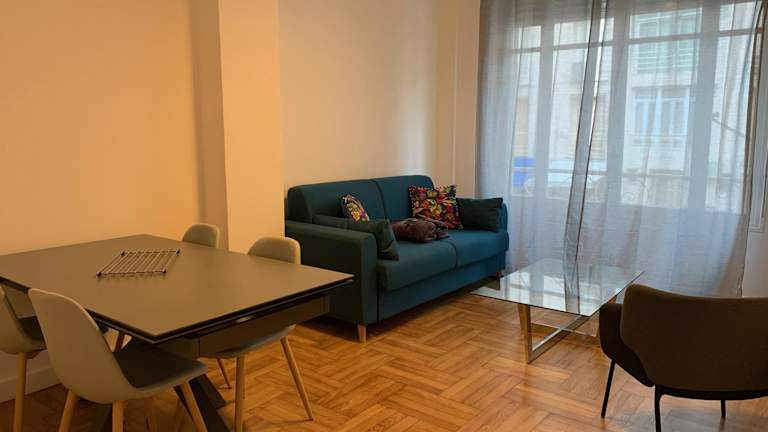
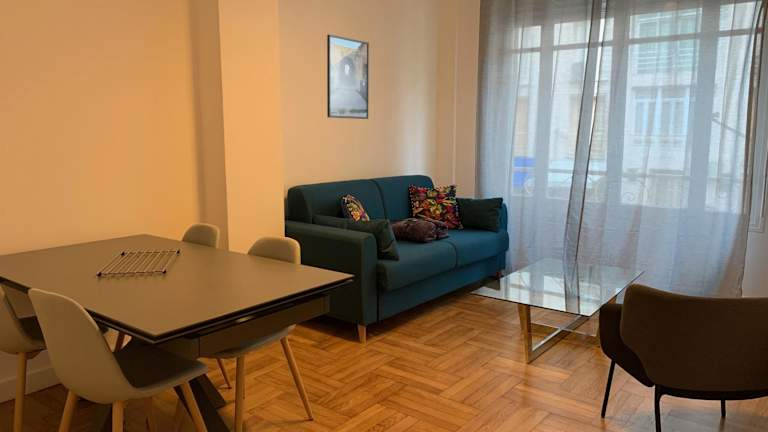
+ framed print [326,34,370,120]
